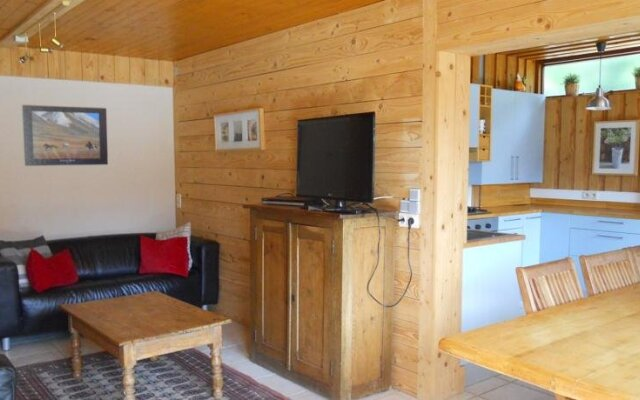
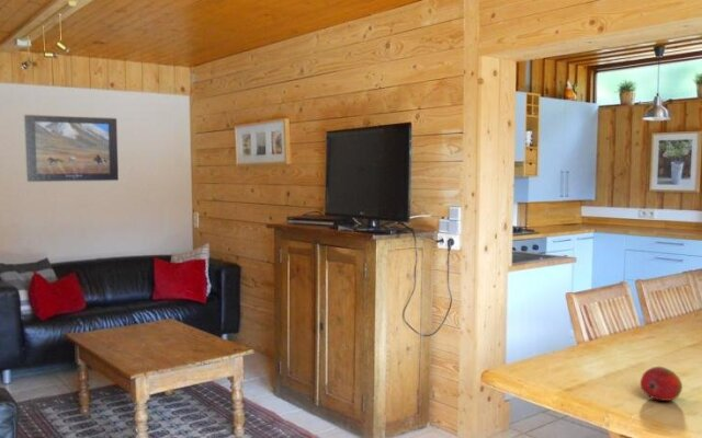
+ fruit [639,366,683,402]
